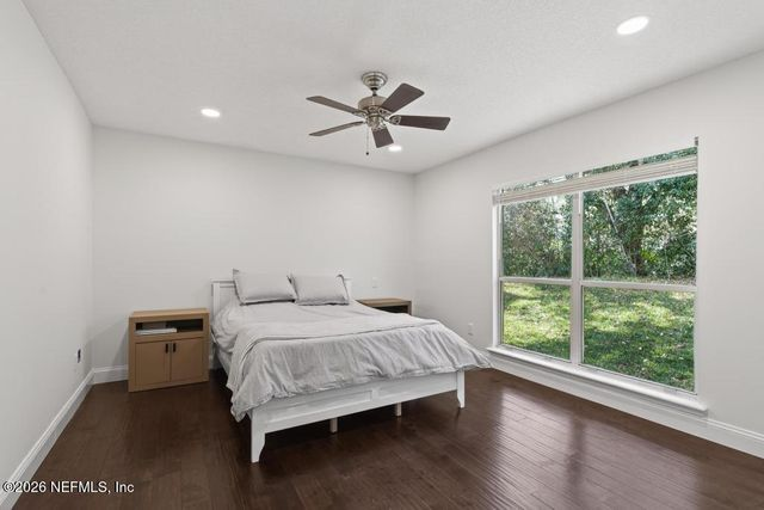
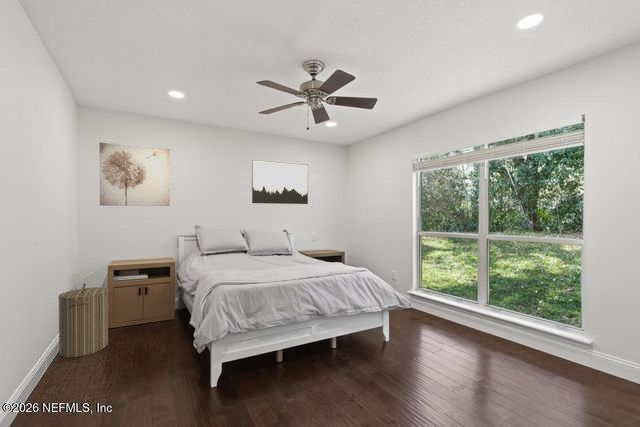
+ wall art [251,159,309,205]
+ wall art [98,142,171,207]
+ laundry hamper [58,282,109,358]
